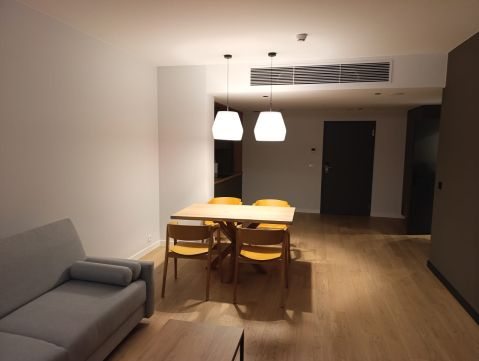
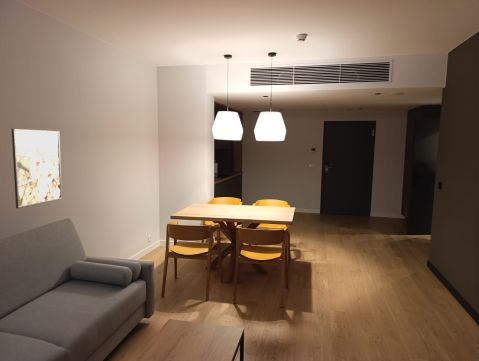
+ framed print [11,128,63,209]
